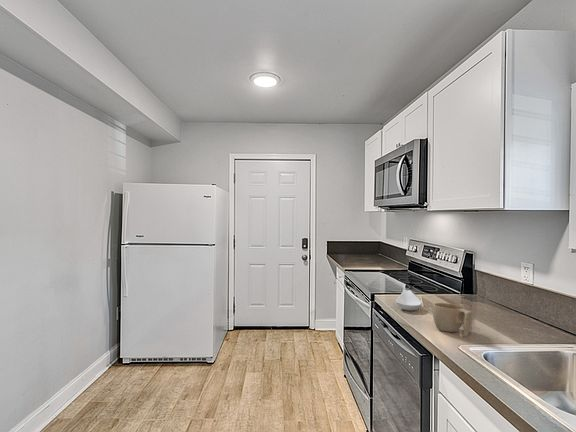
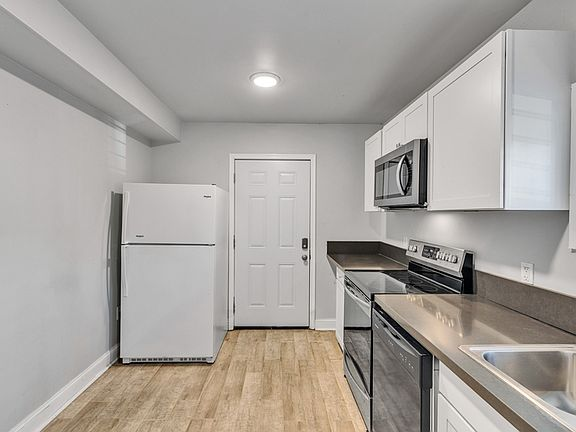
- spoon rest [395,289,423,311]
- cup [432,302,473,338]
